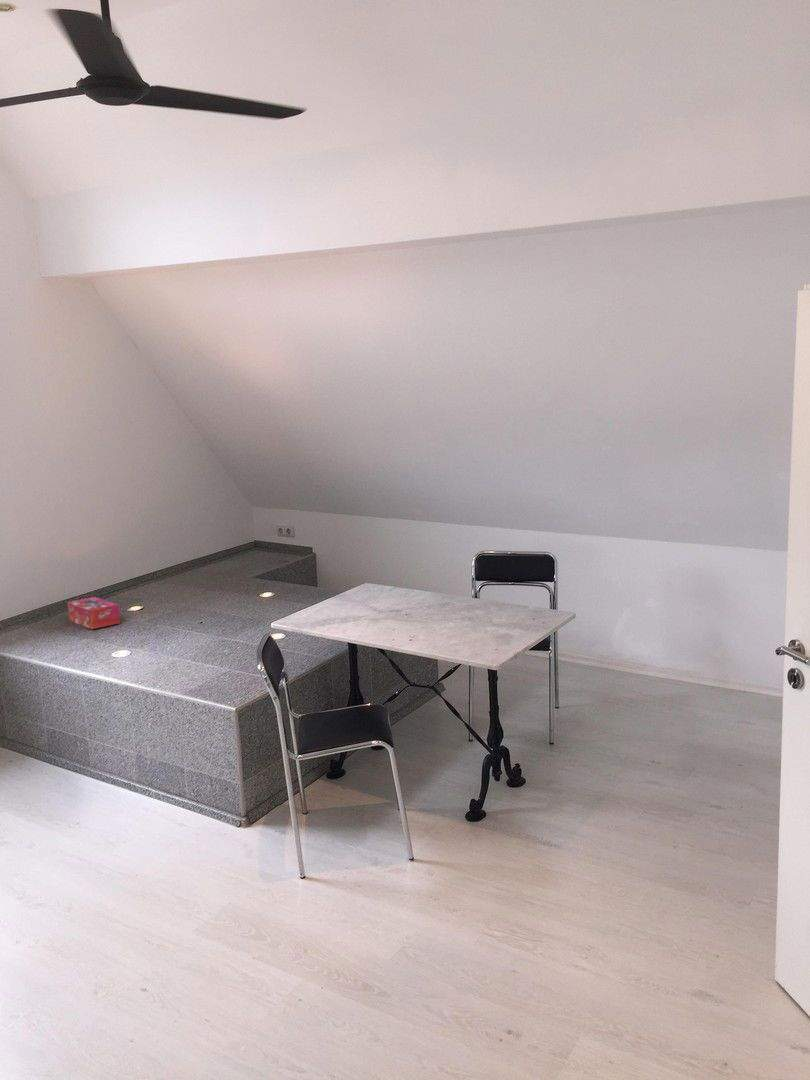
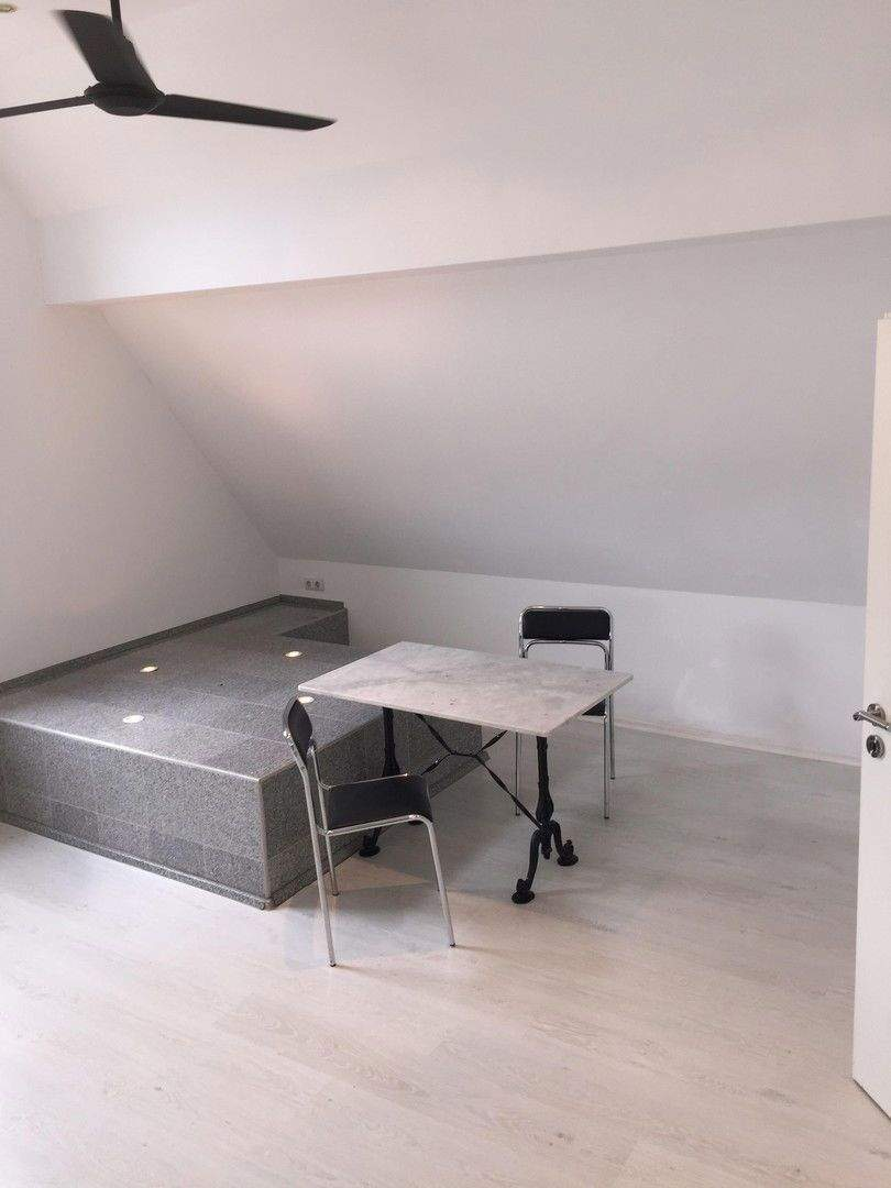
- tissue box [66,596,121,630]
